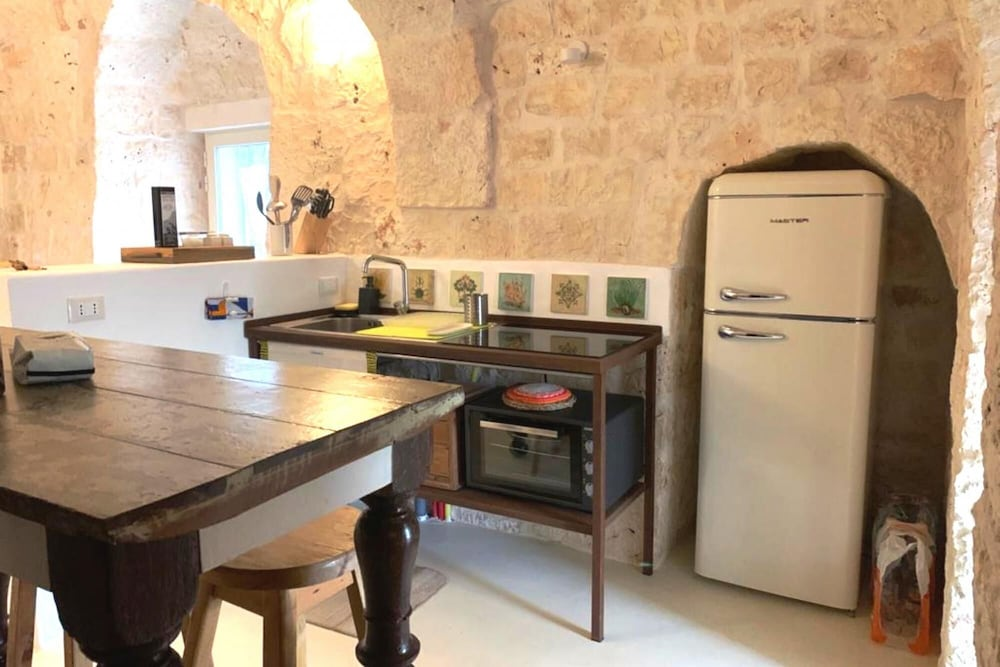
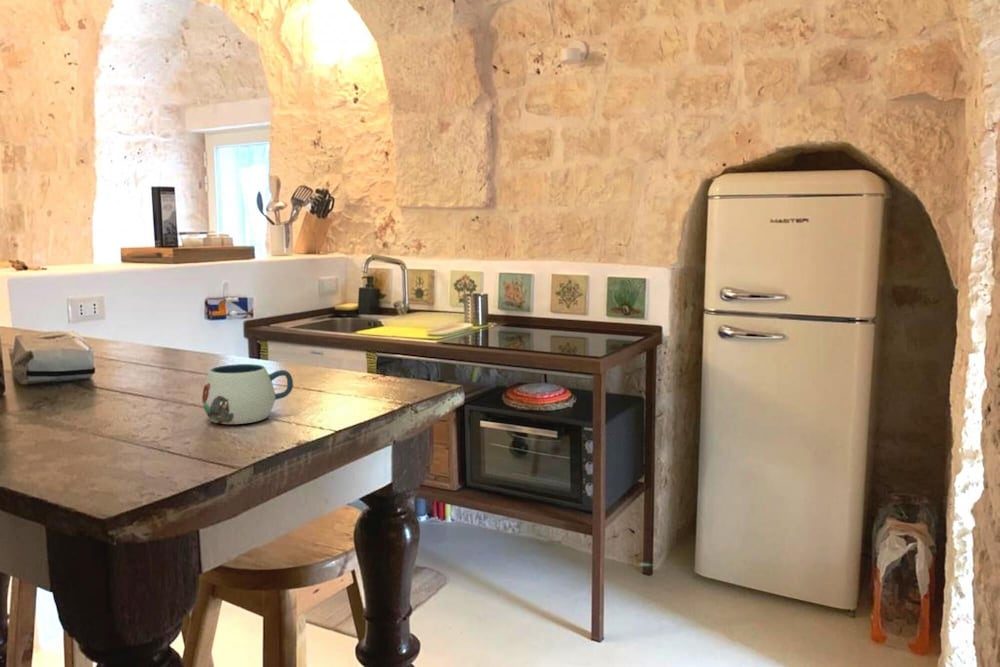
+ mug [201,363,294,425]
